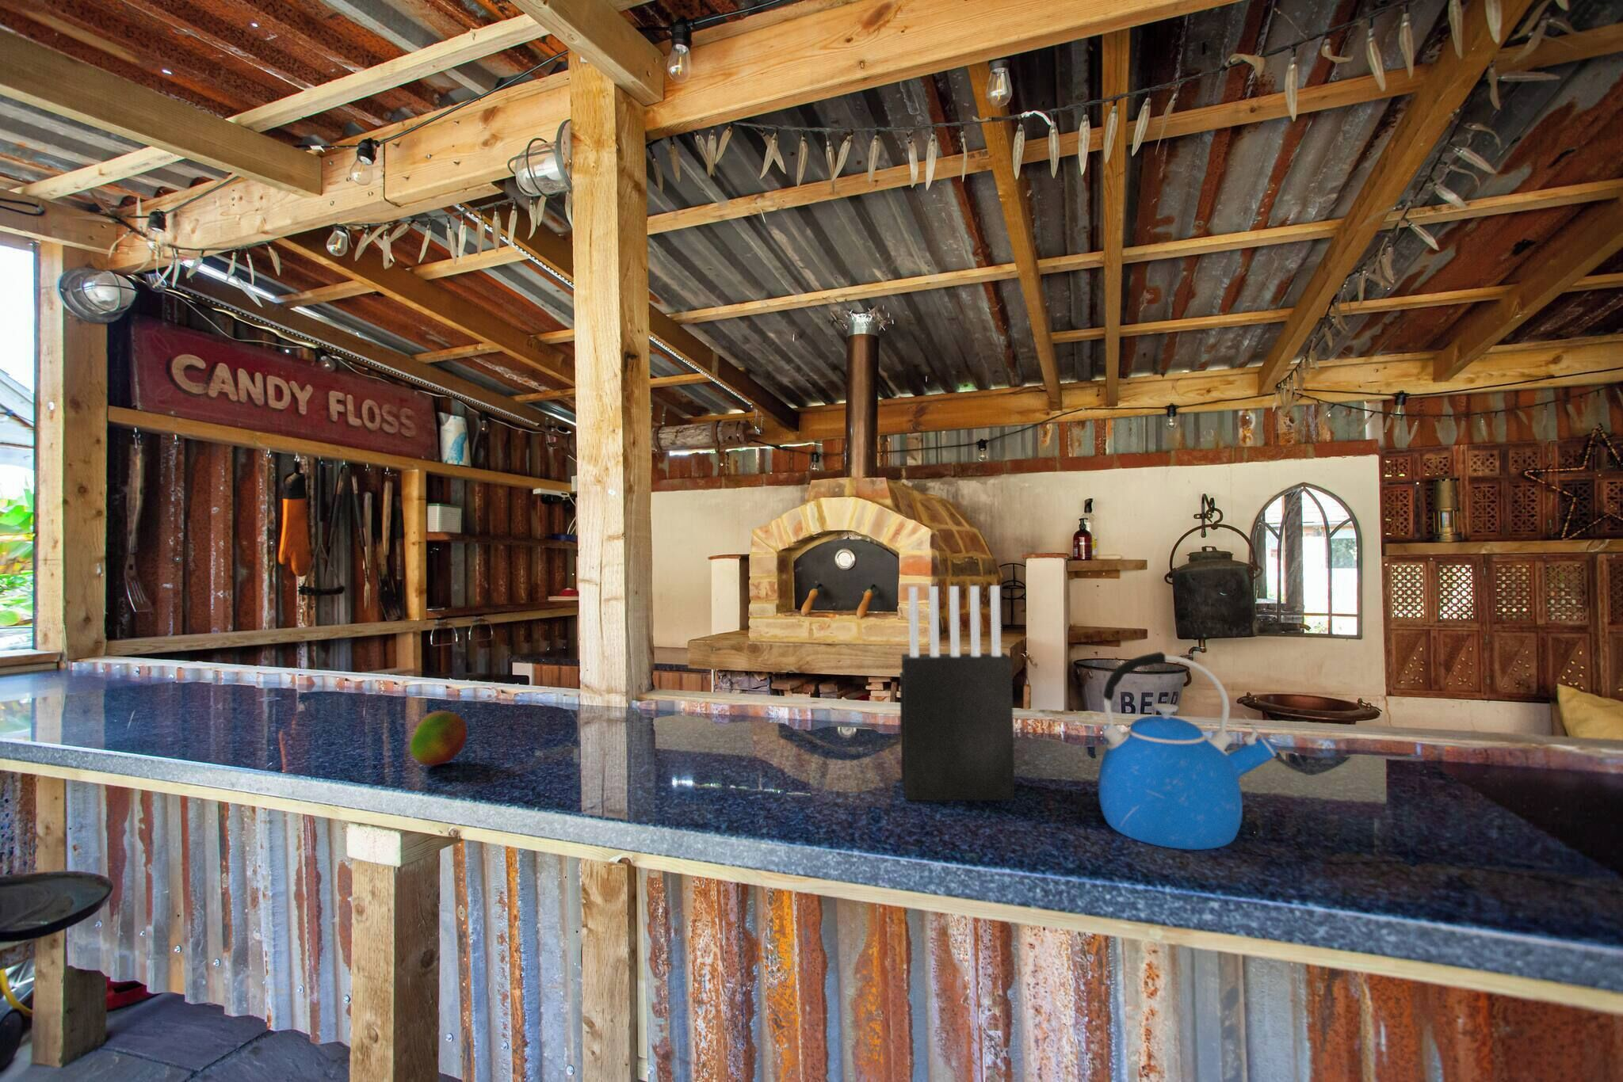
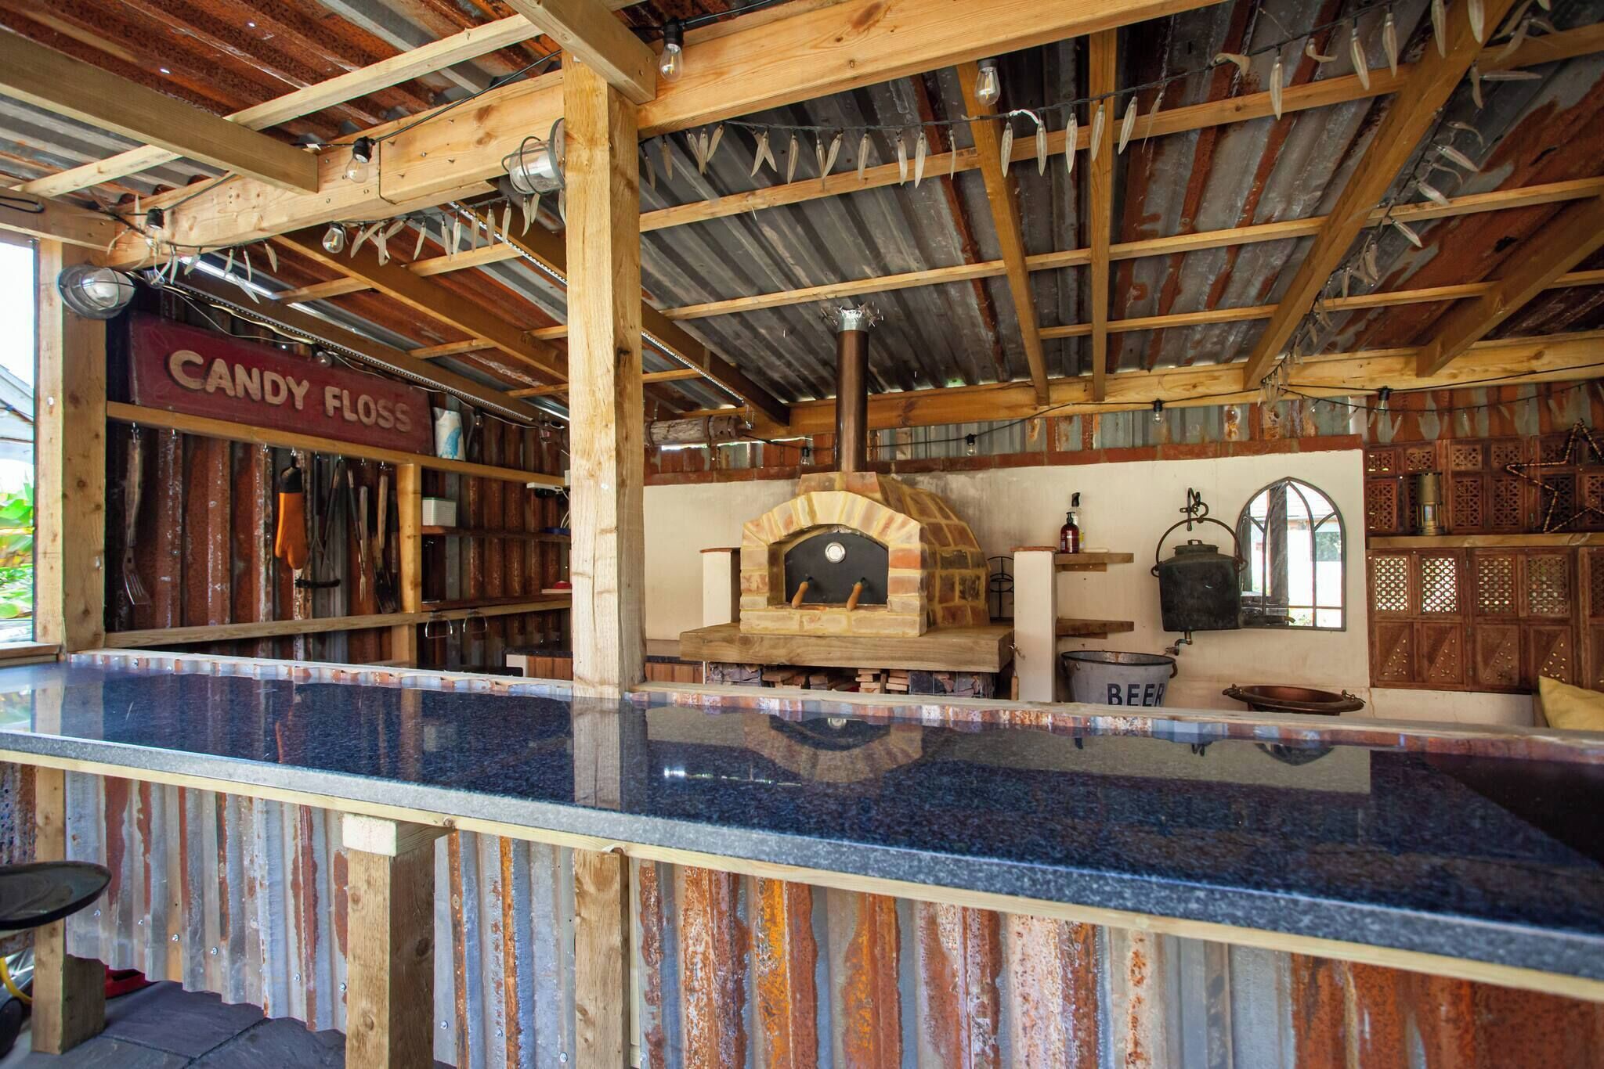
- kettle [1098,651,1278,850]
- fruit [409,710,467,767]
- knife block [898,584,1016,801]
